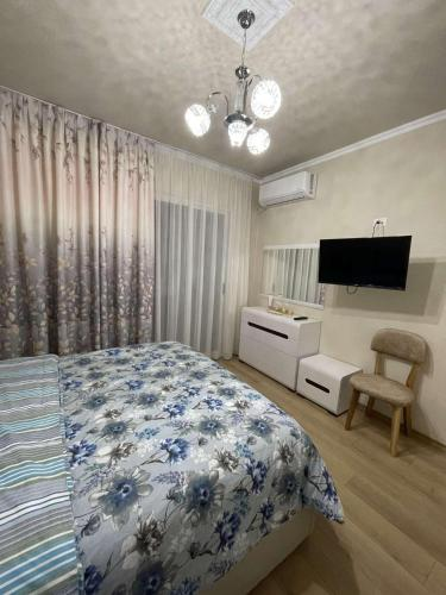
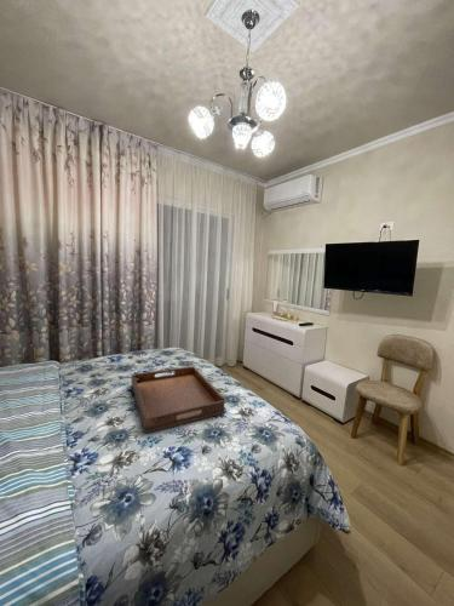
+ serving tray [131,365,225,434]
